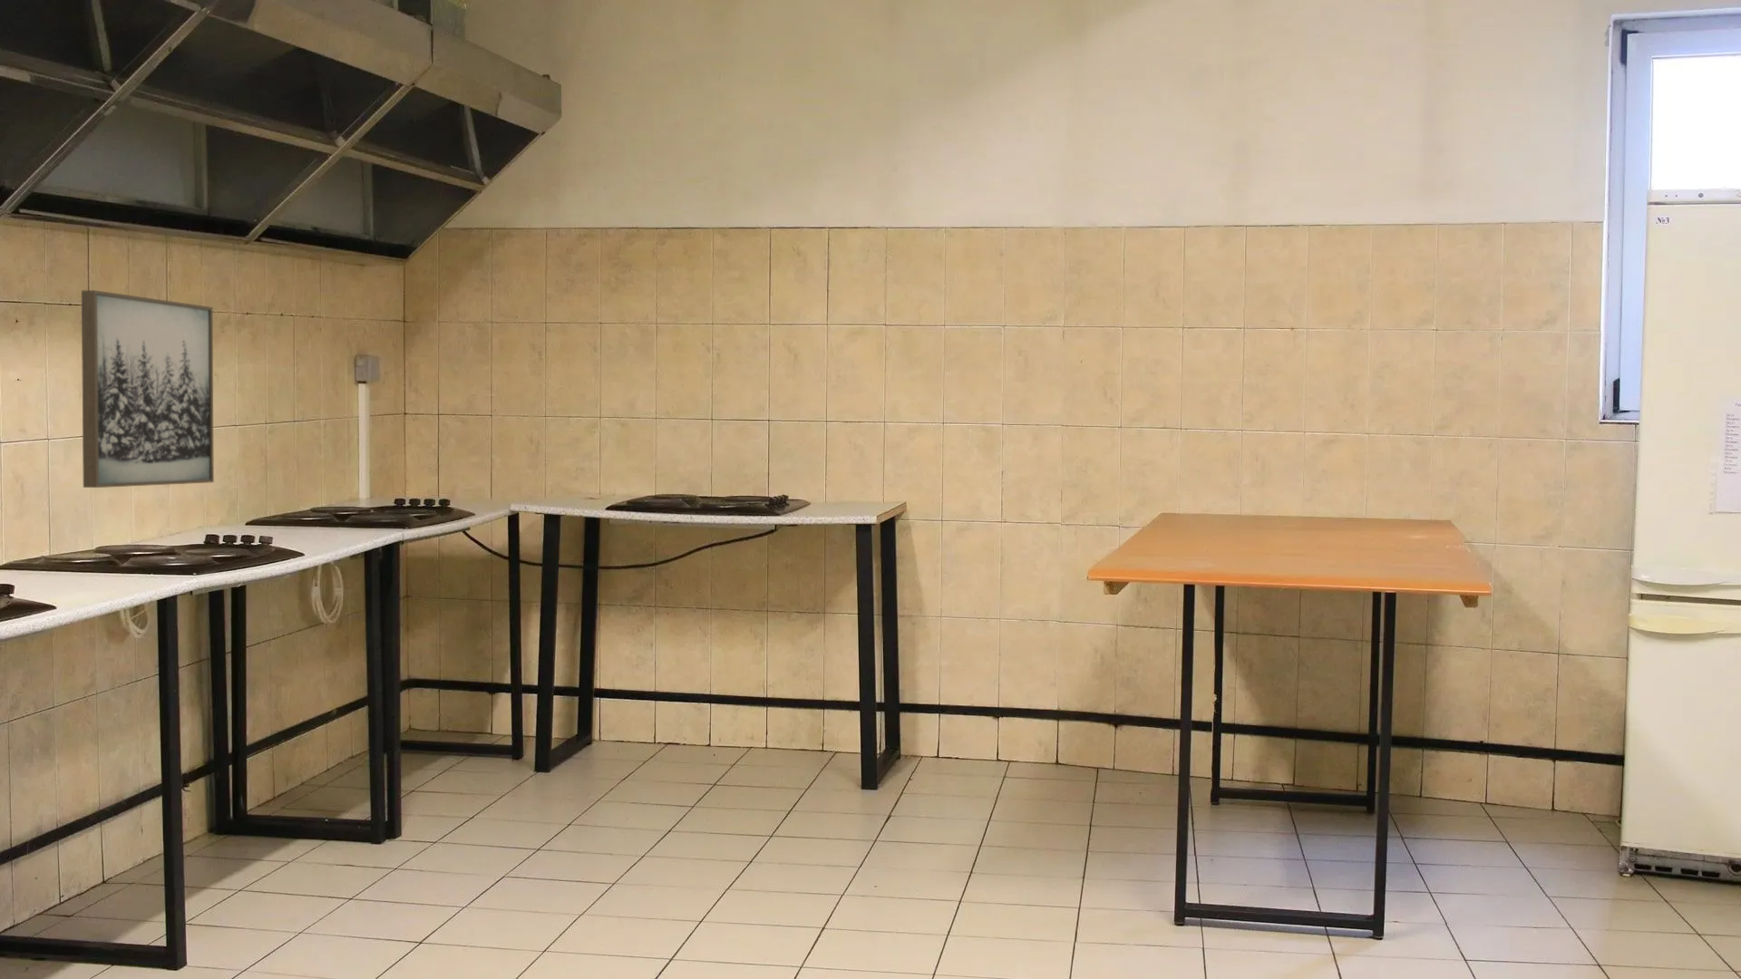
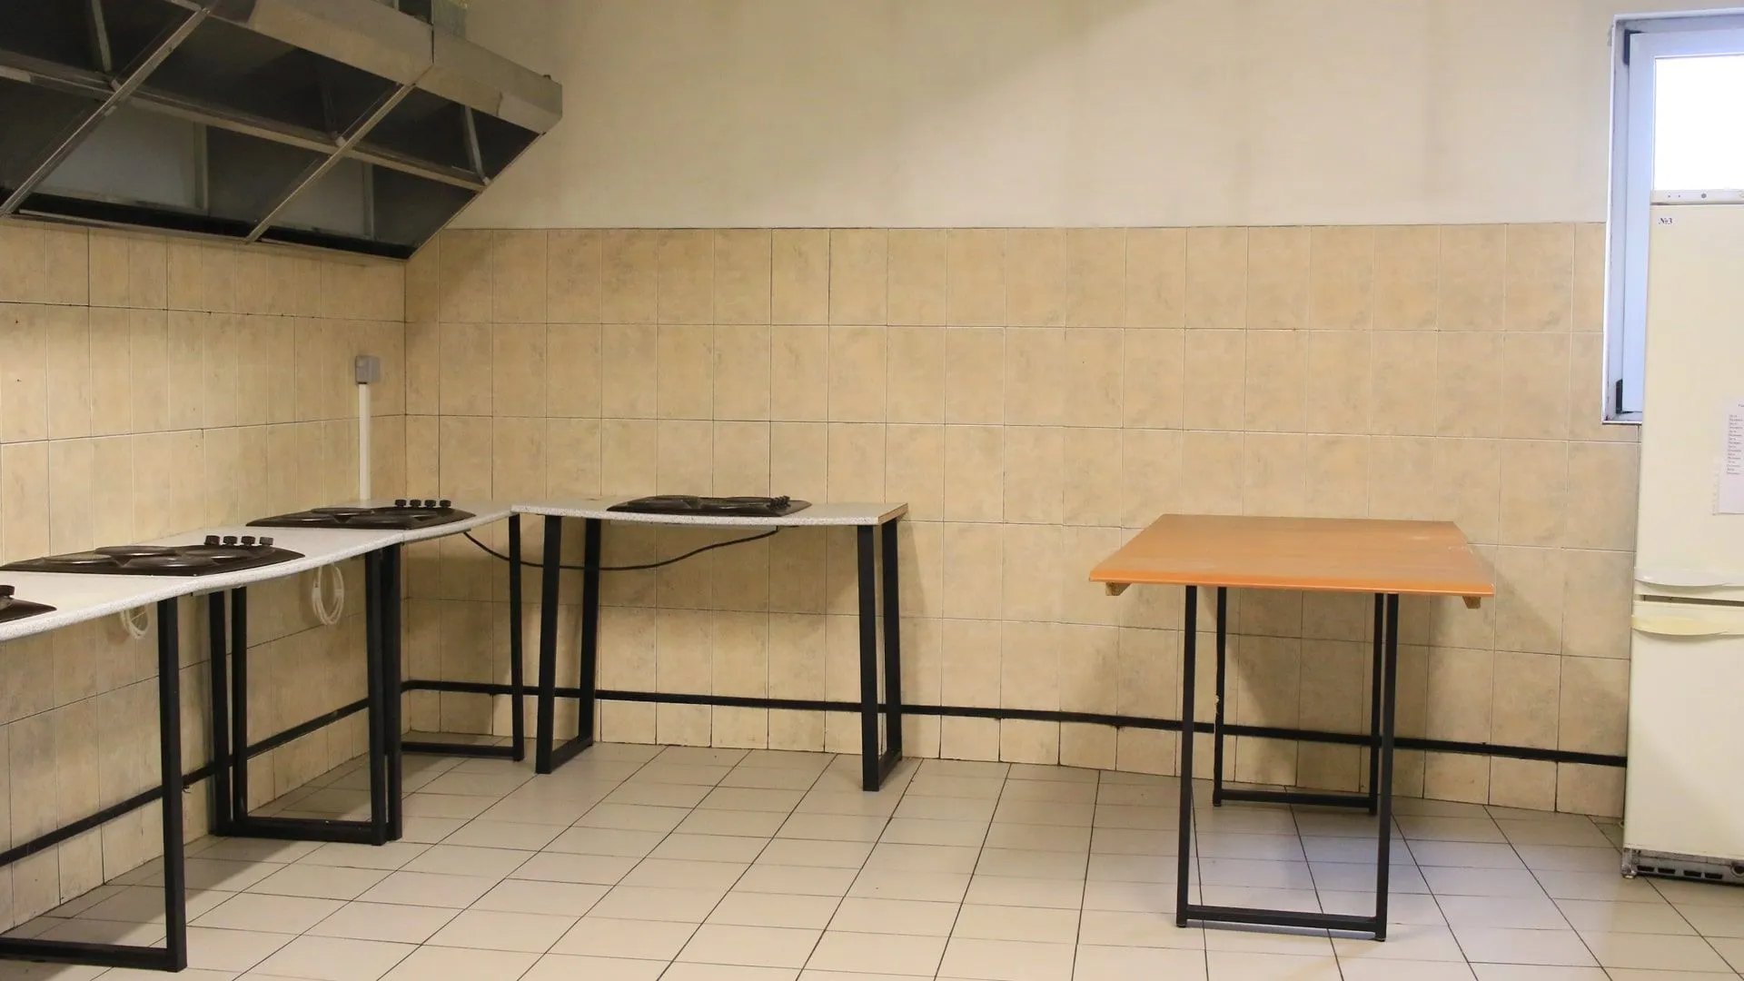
- wall art [80,289,215,489]
